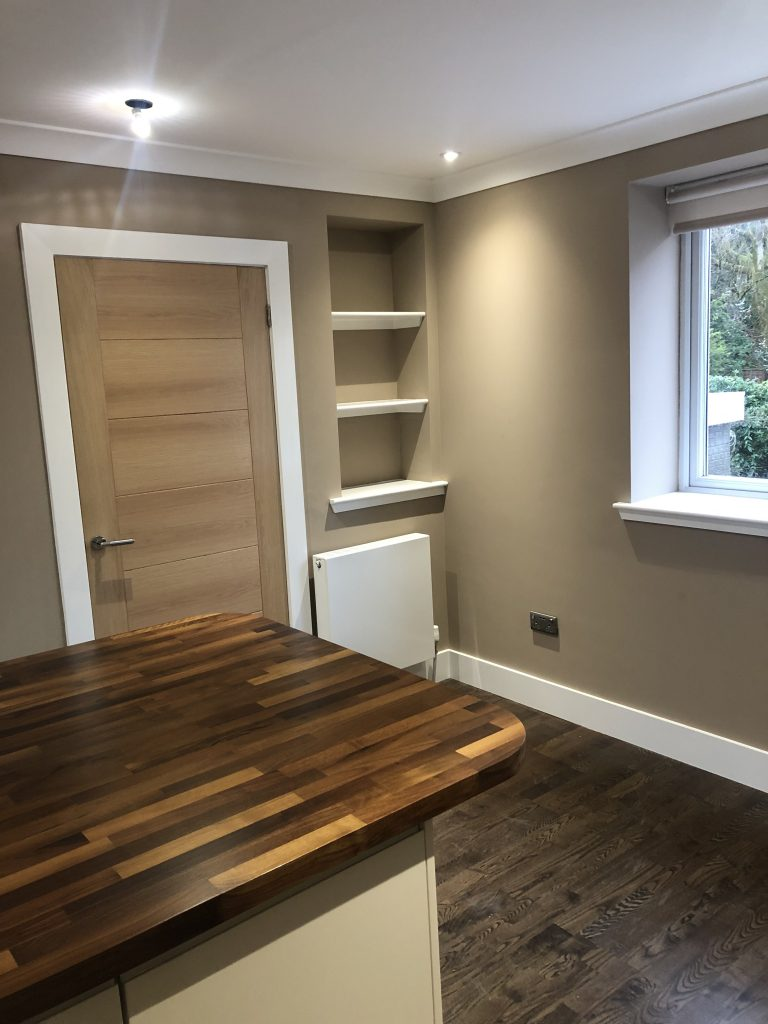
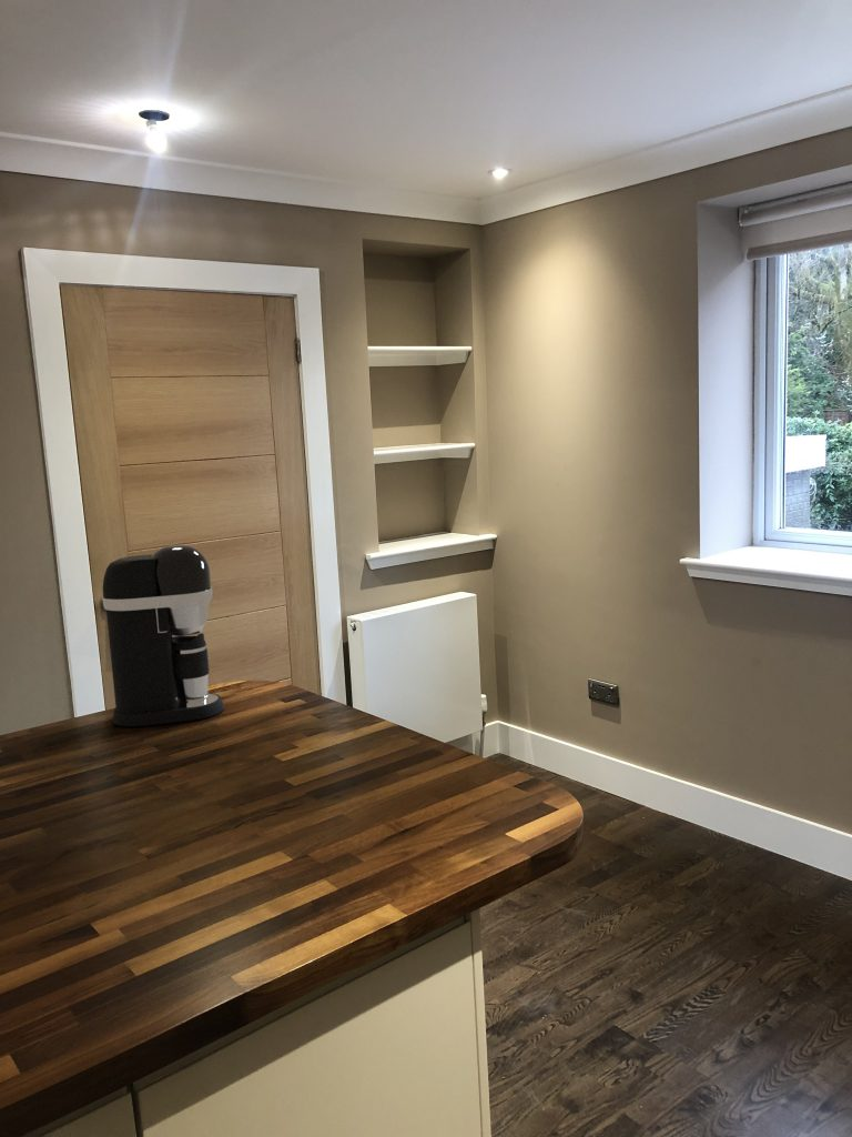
+ coffee maker [101,544,225,727]
